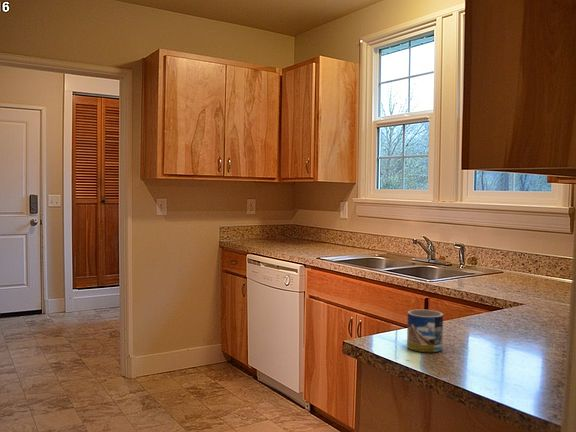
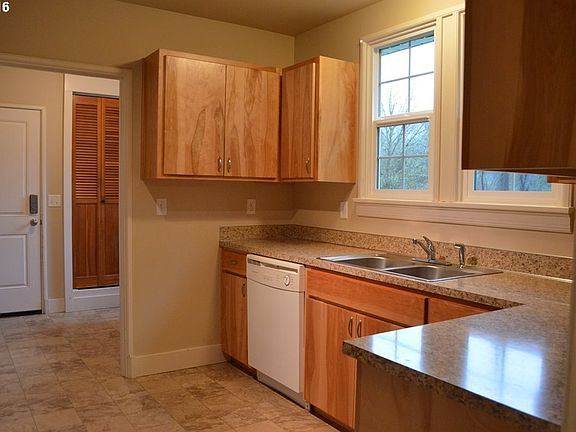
- mug [406,309,444,353]
